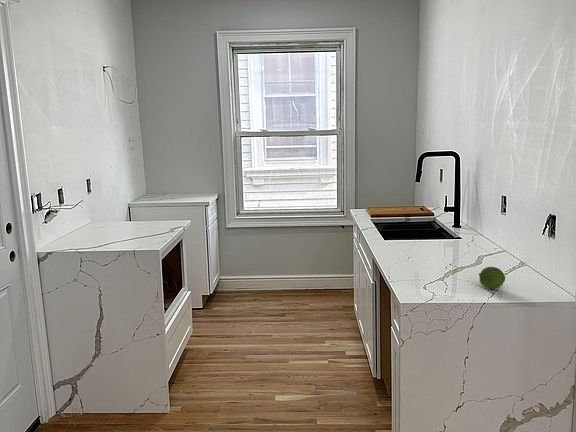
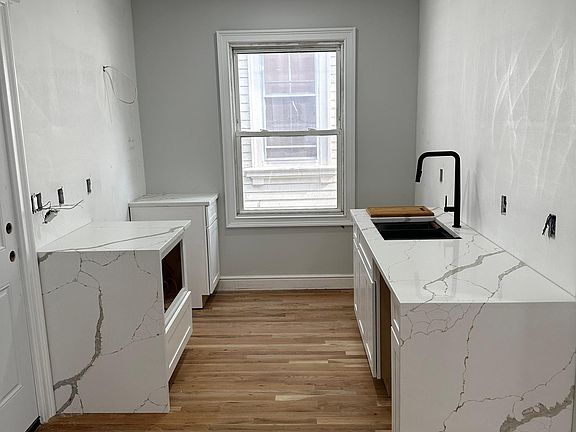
- fruit [478,266,506,290]
